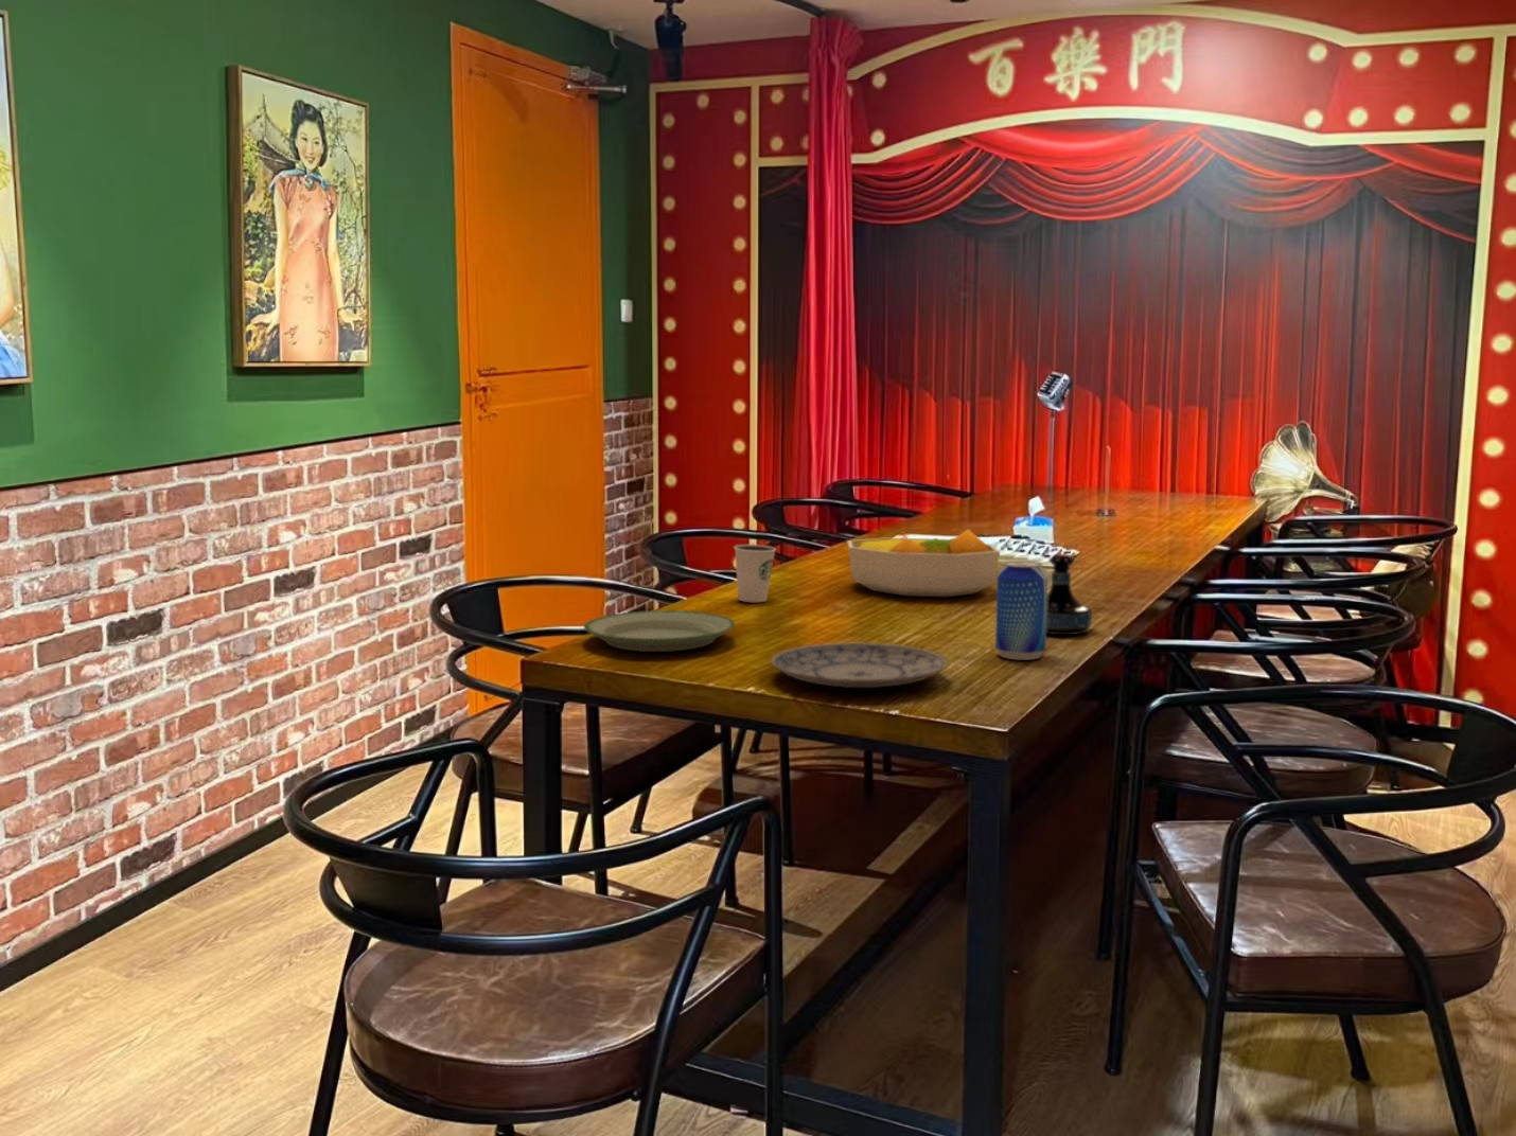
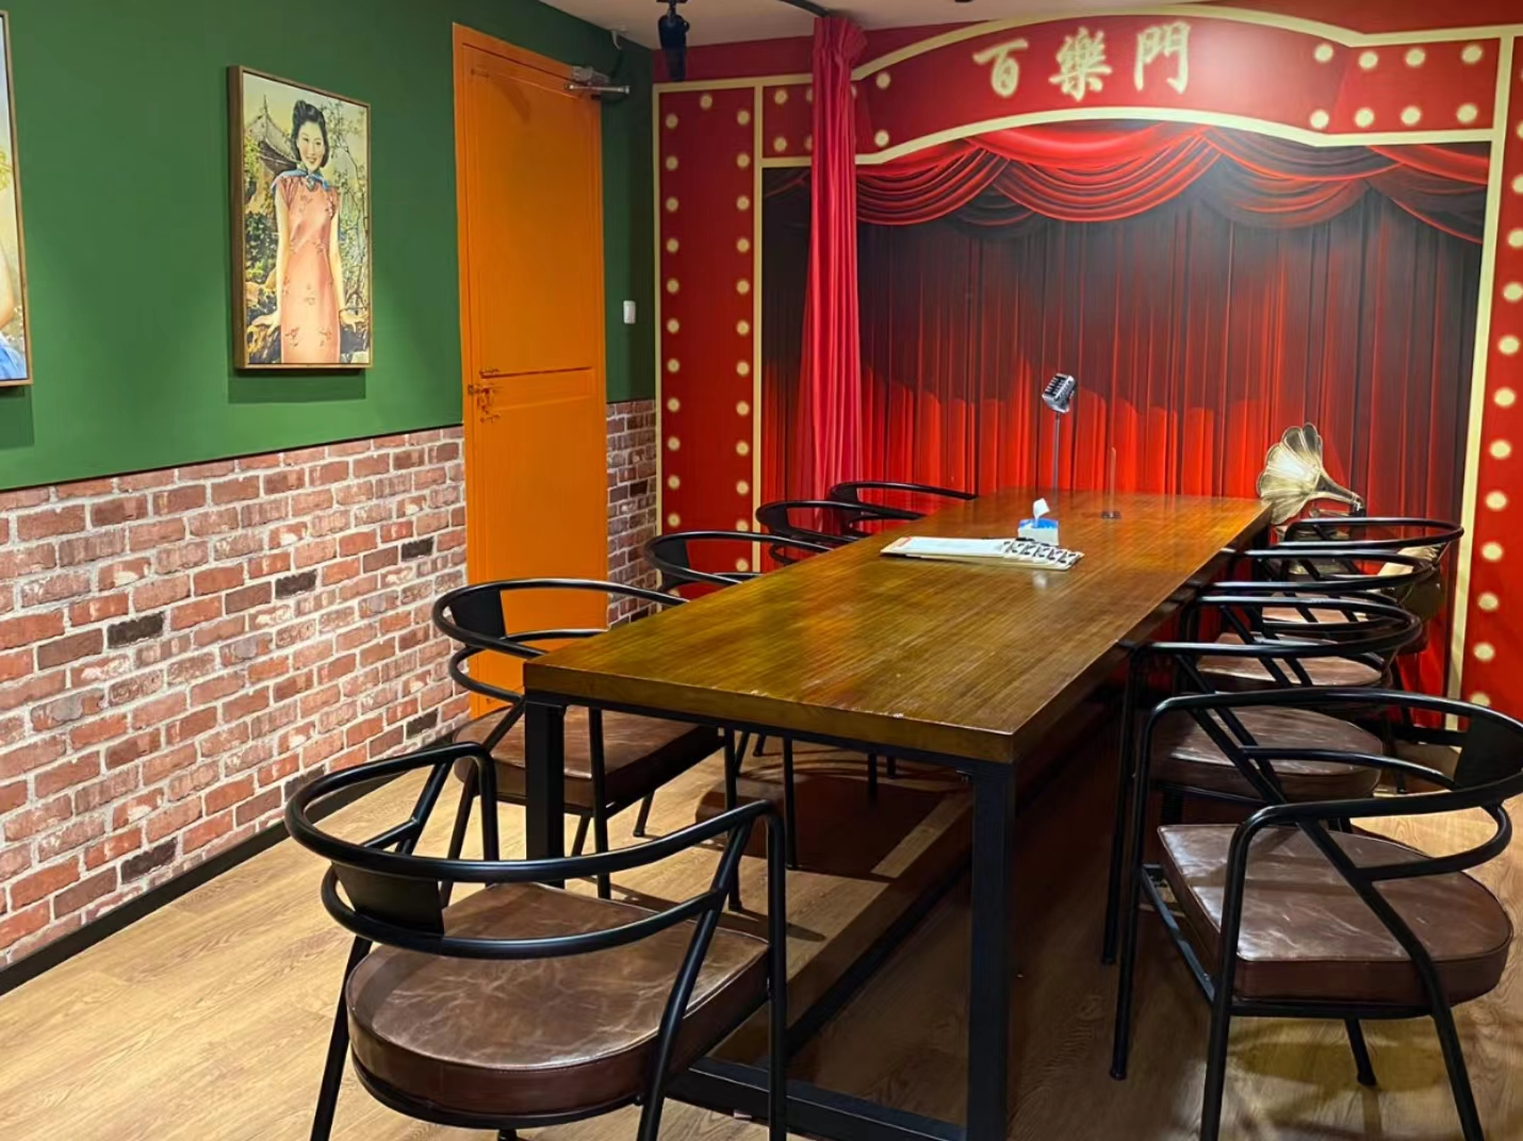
- fruit bowl [846,527,1000,598]
- plate [771,642,950,689]
- beer can [994,560,1048,661]
- tequila bottle [1047,554,1093,636]
- plate [583,610,737,653]
- dixie cup [733,544,777,603]
